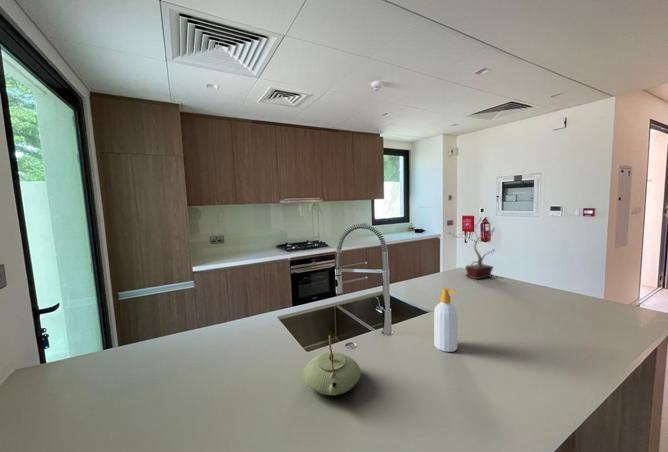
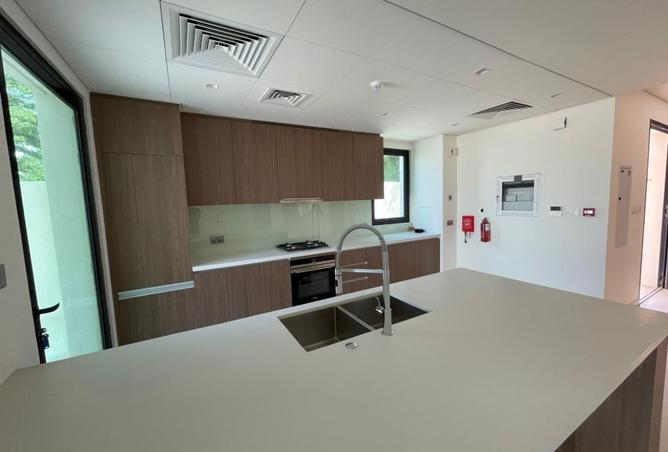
- potted plant [448,218,496,280]
- soap bottle [433,287,460,353]
- teapot [302,335,362,396]
